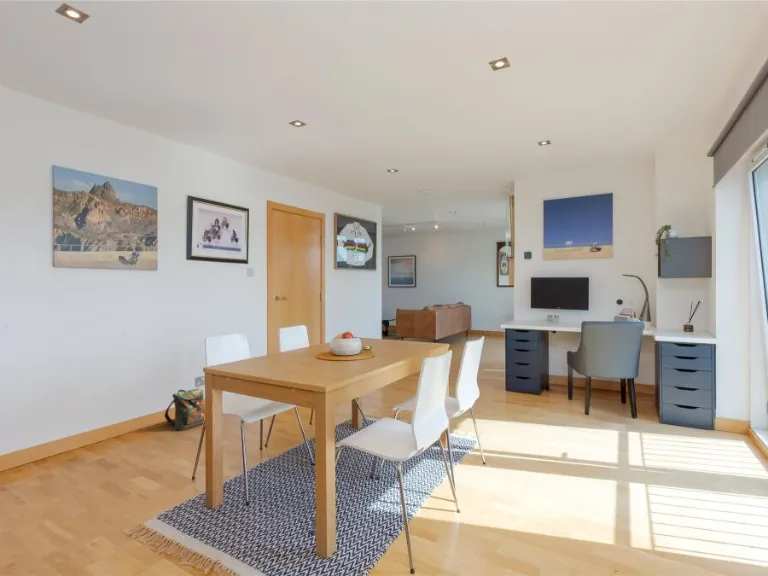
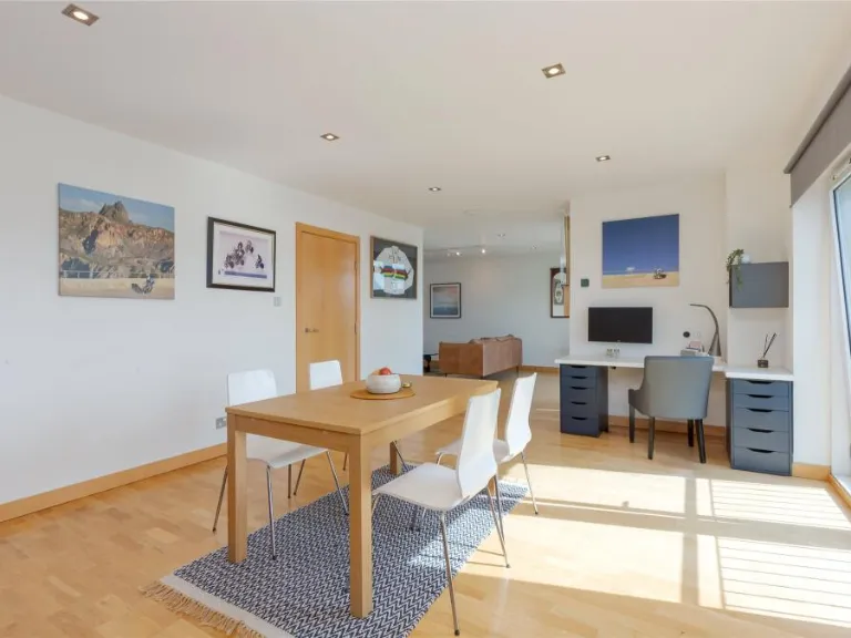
- backpack [164,388,205,431]
